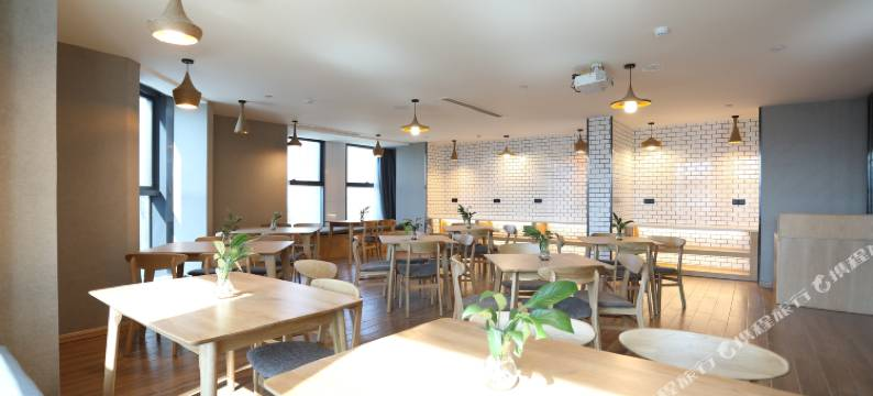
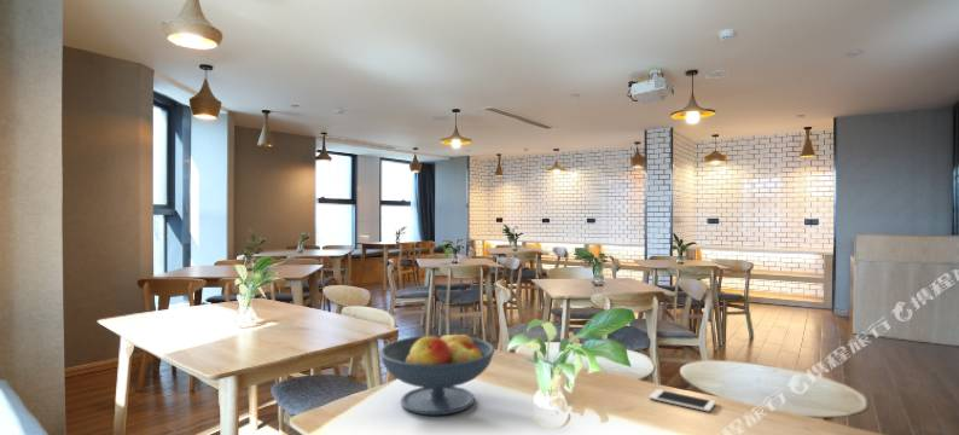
+ fruit bowl [378,329,496,417]
+ cell phone [647,388,716,413]
